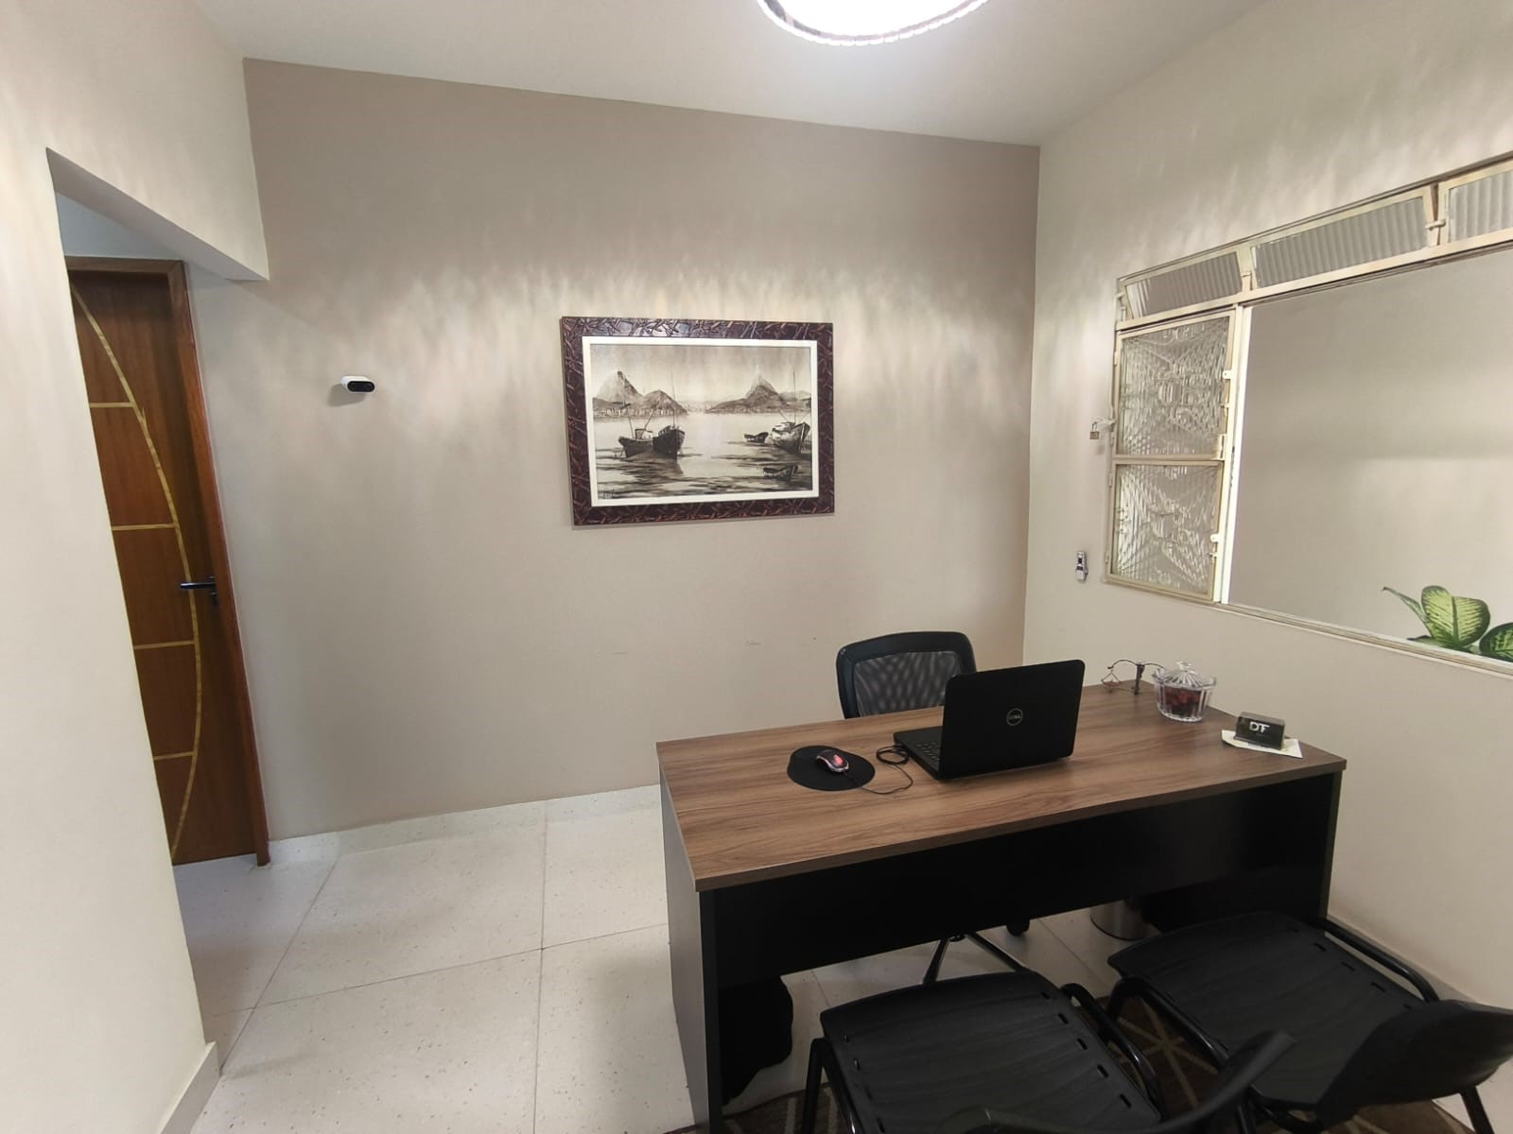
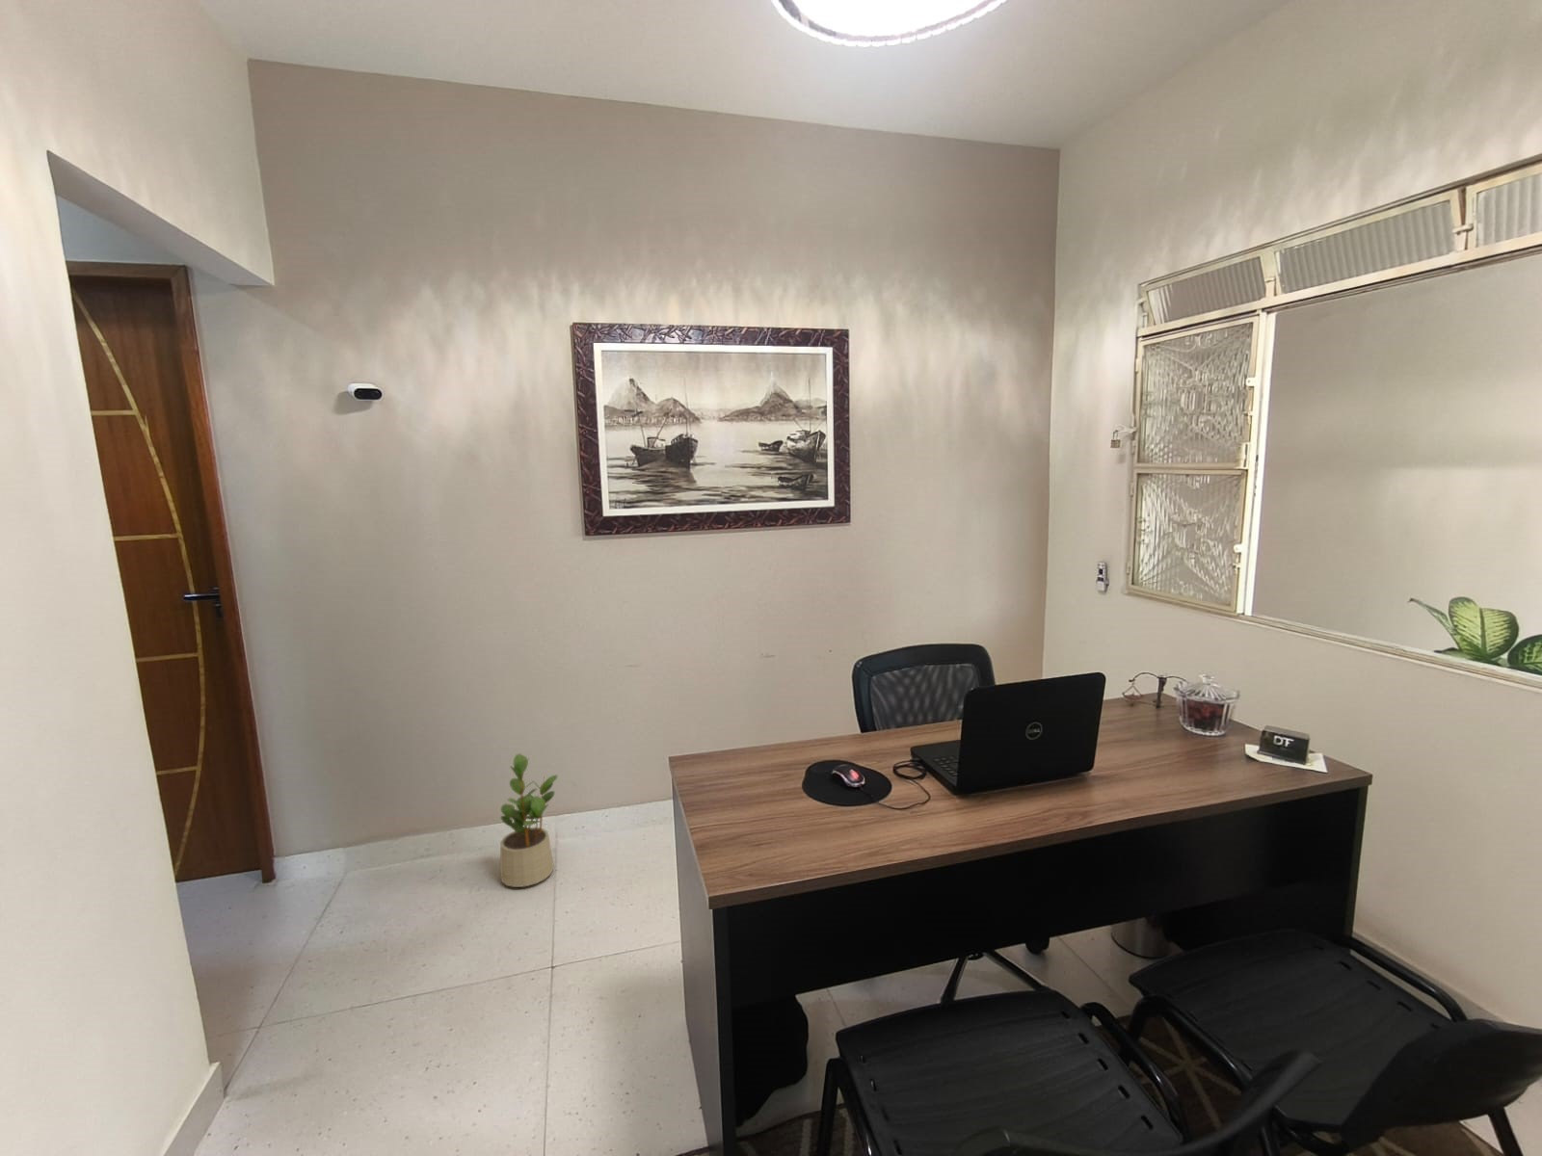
+ potted plant [499,753,559,888]
